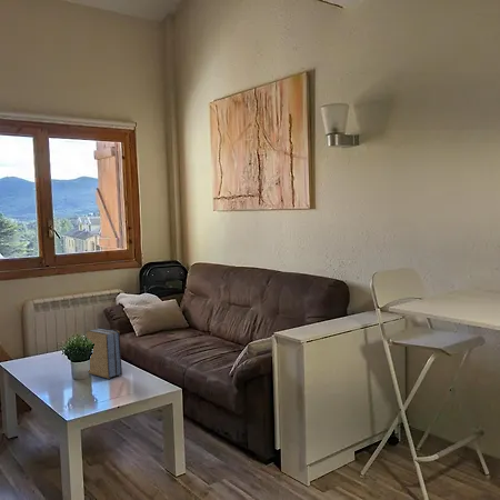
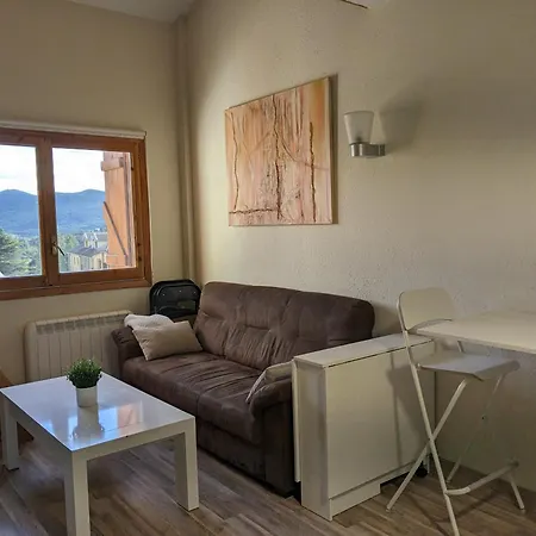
- book [86,326,123,380]
